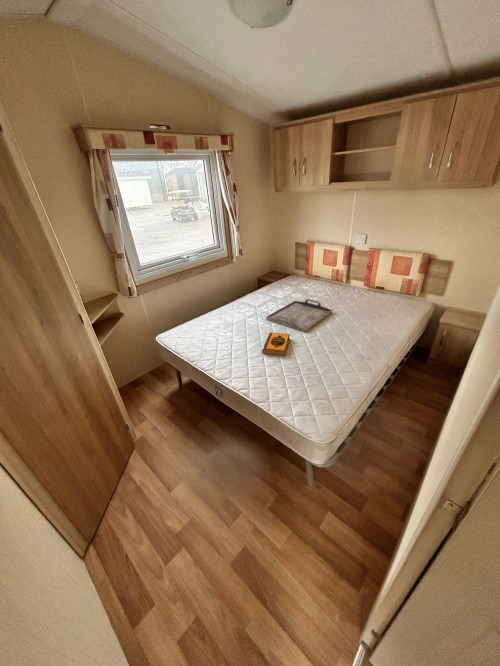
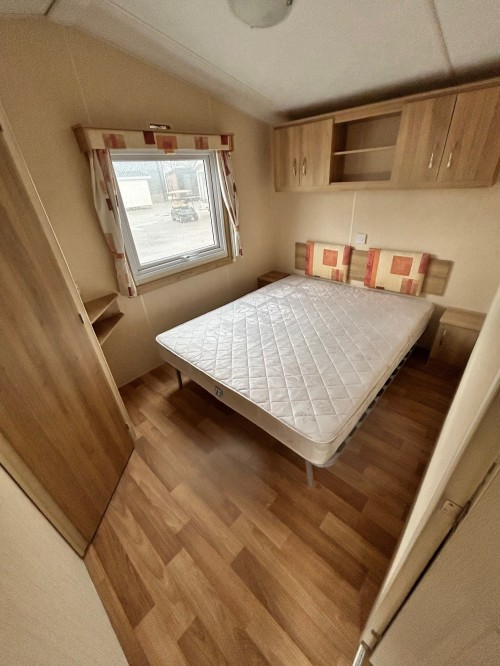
- hardback book [261,331,291,357]
- serving tray [265,298,334,333]
